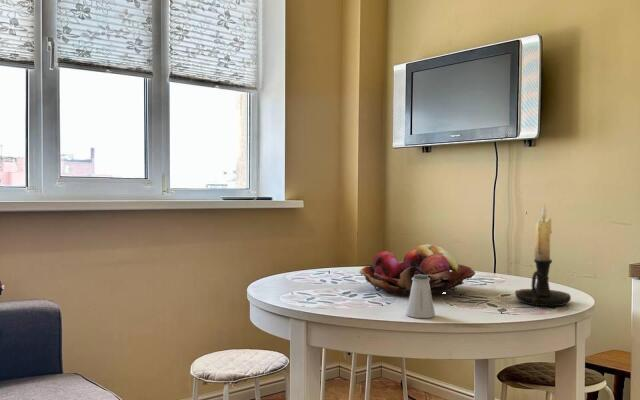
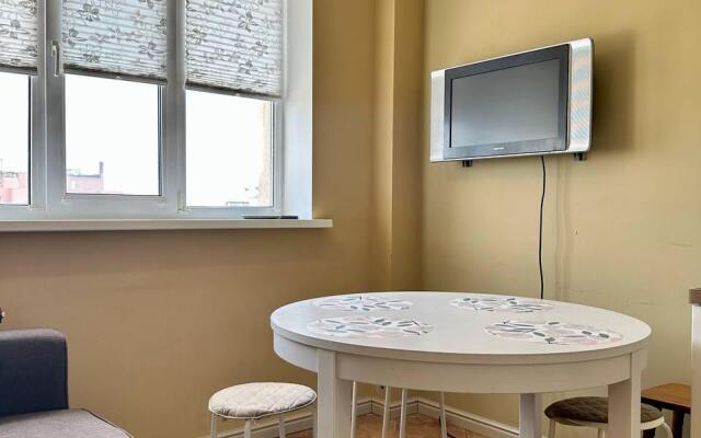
- candle holder [514,204,572,307]
- fruit basket [359,243,476,296]
- saltshaker [405,274,436,319]
